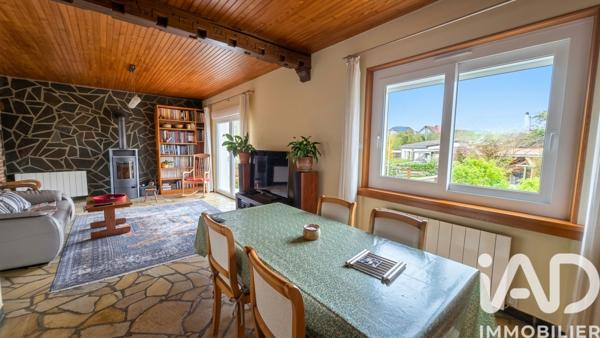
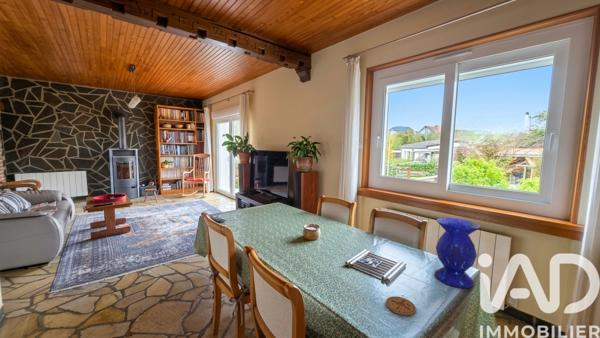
+ vase [434,217,481,289]
+ coaster [385,295,417,317]
